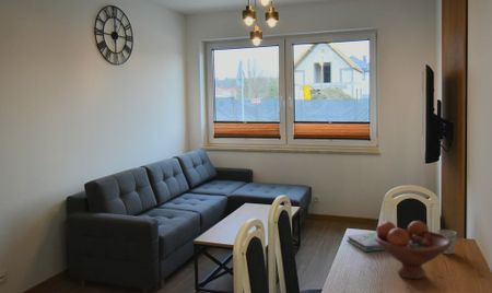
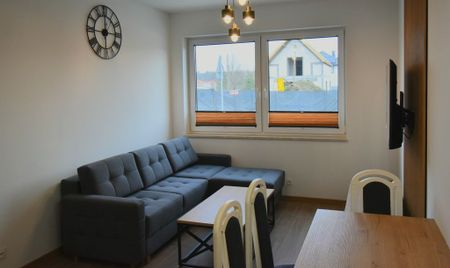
- fruit bowl [375,220,452,280]
- mug [436,228,458,255]
- book [345,232,385,253]
